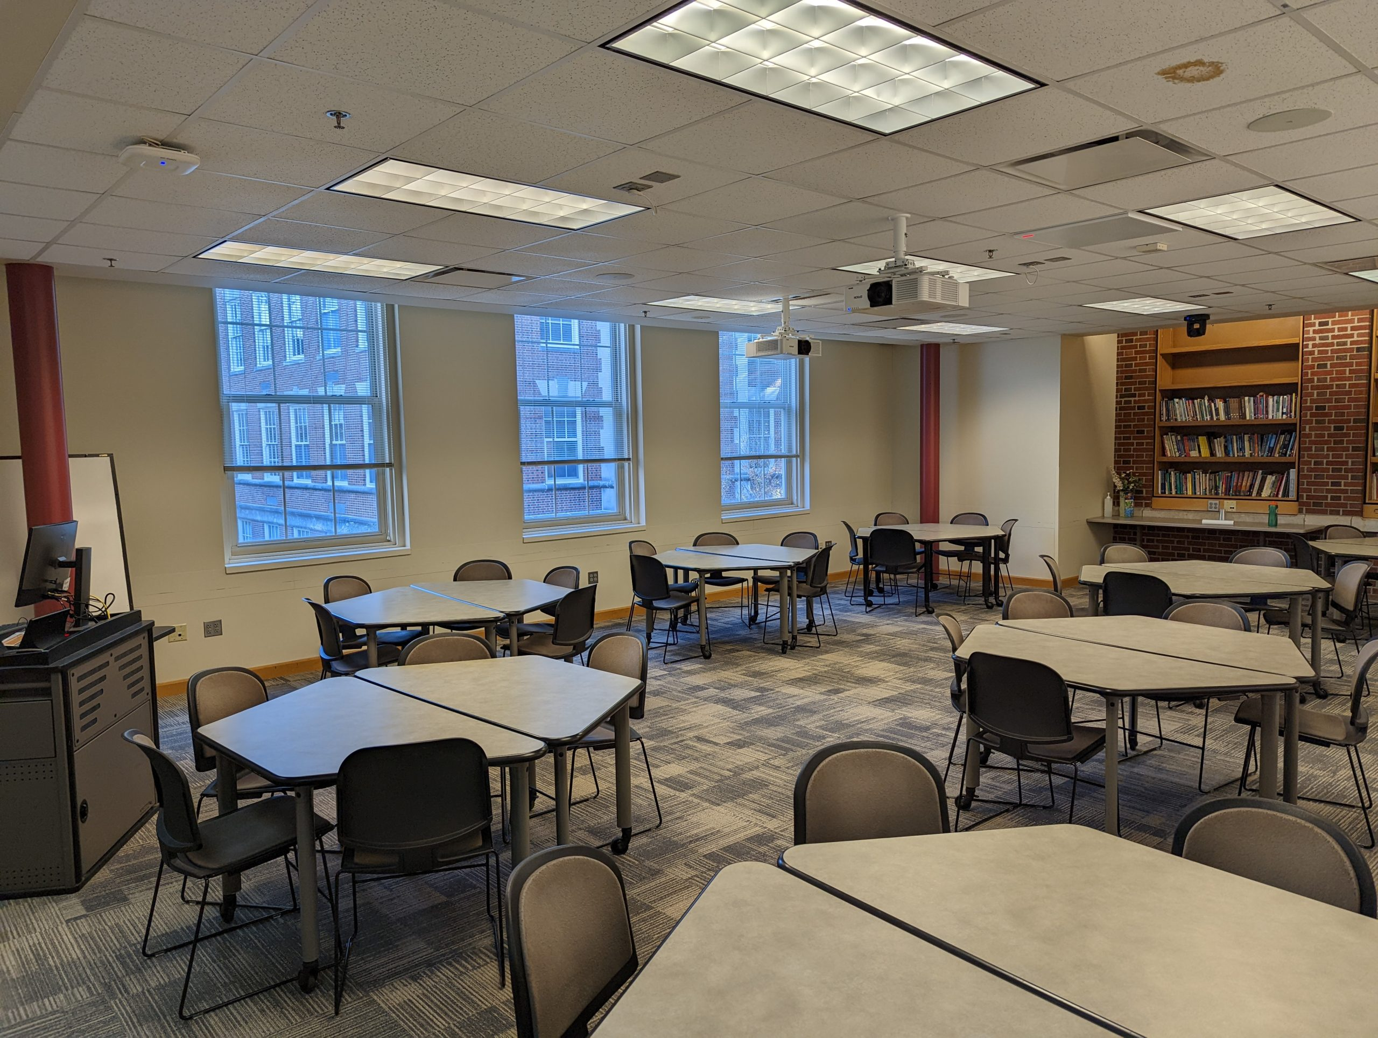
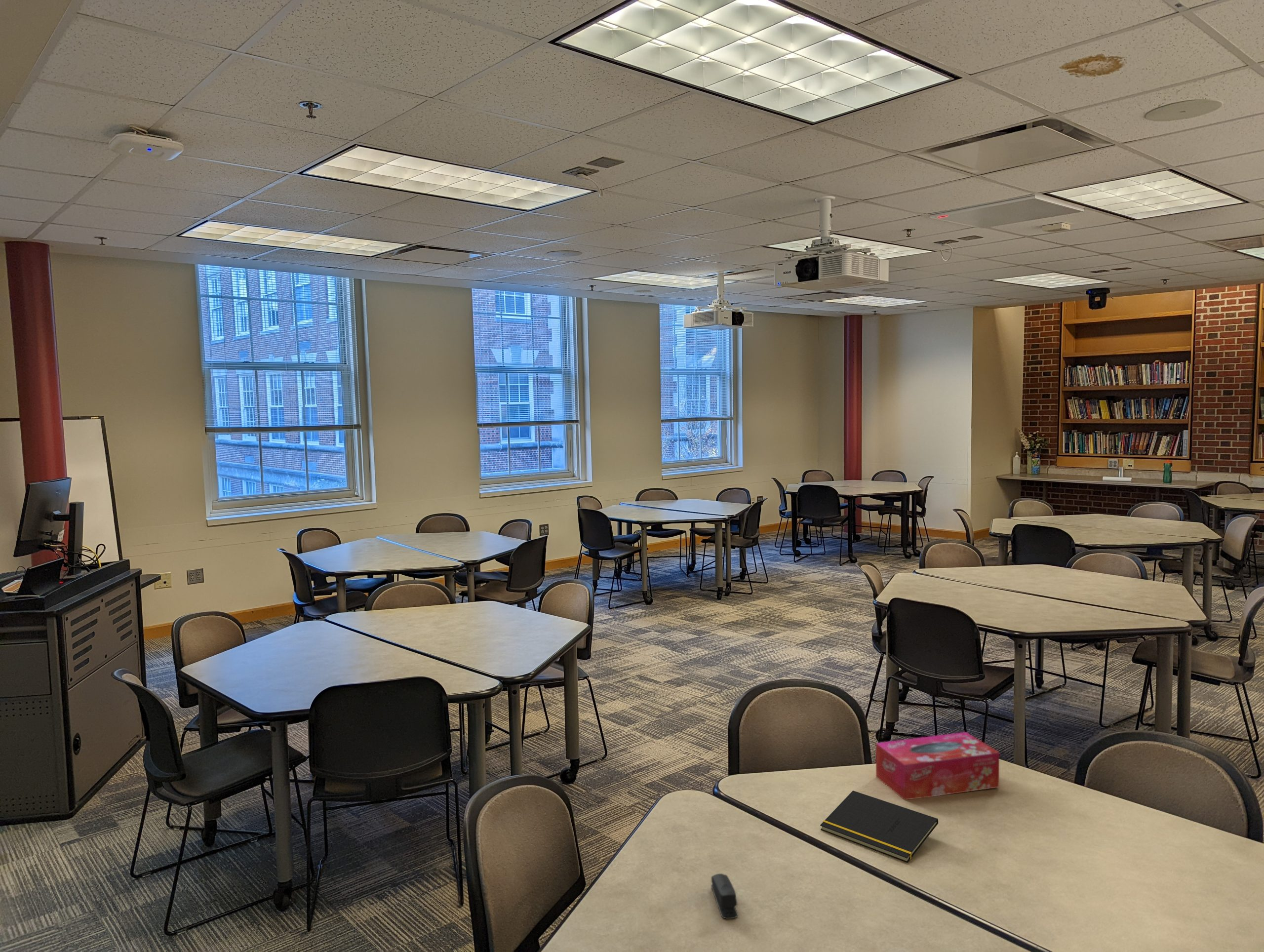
+ tissue box [875,731,1000,800]
+ notepad [820,790,939,863]
+ stapler [711,873,739,919]
